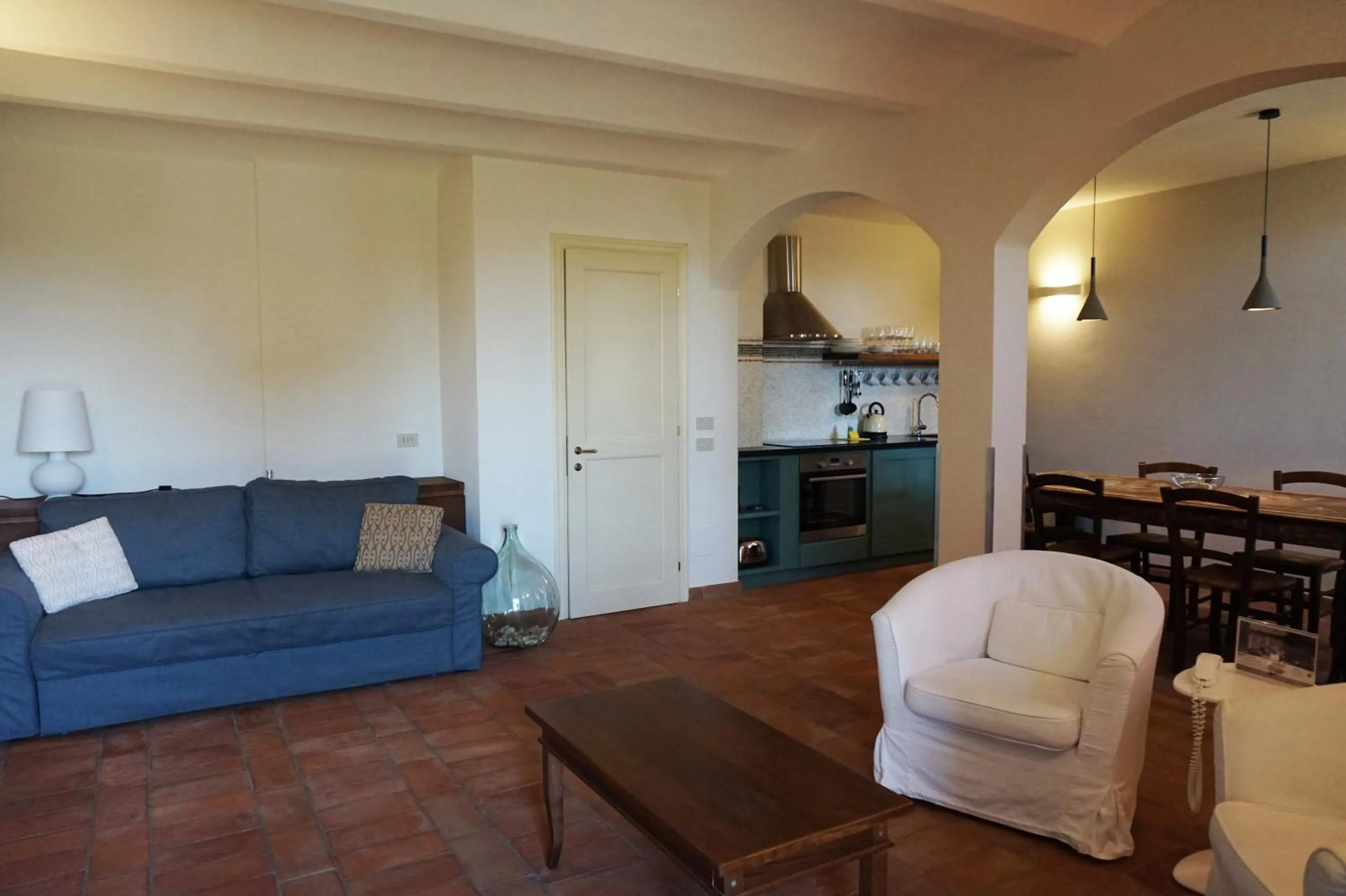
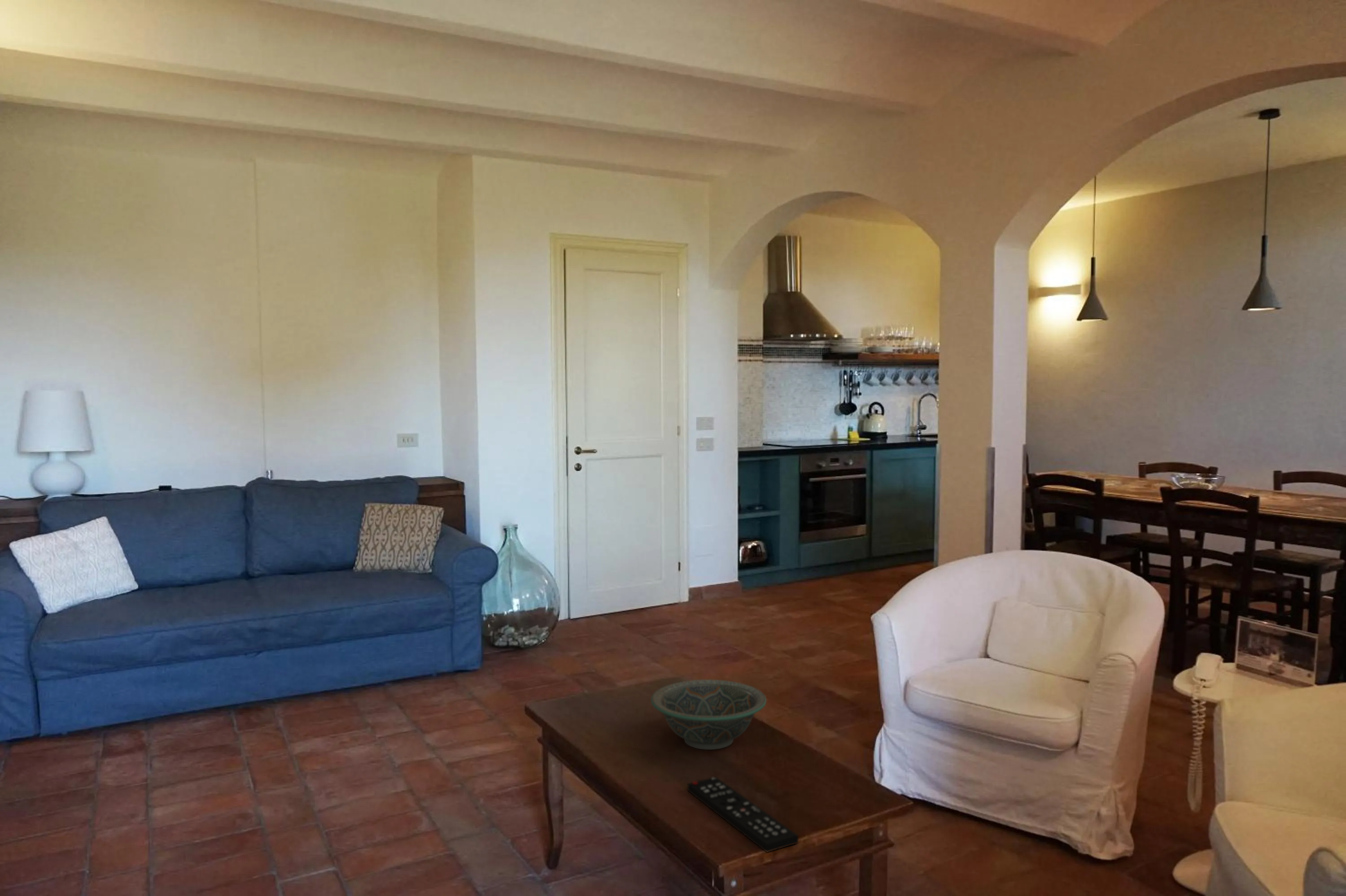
+ remote control [687,777,799,853]
+ decorative bowl [651,679,767,750]
